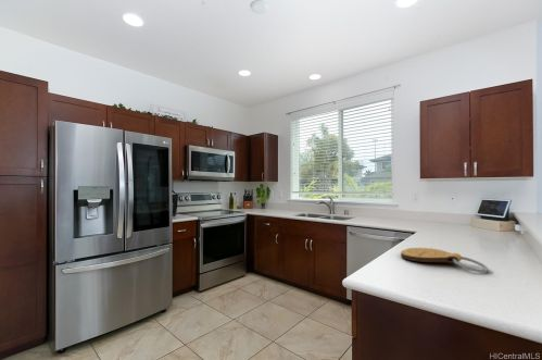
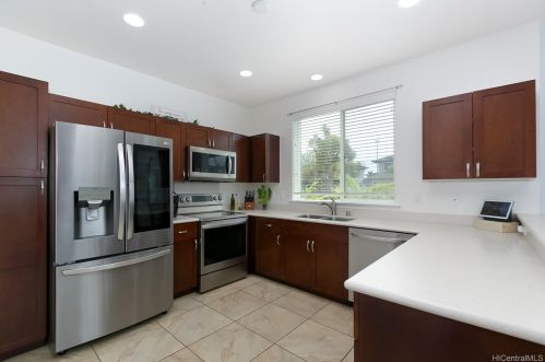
- key chain [400,247,489,274]
